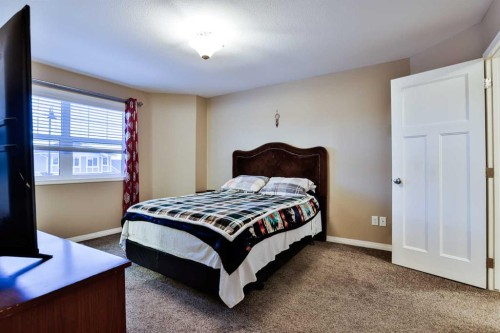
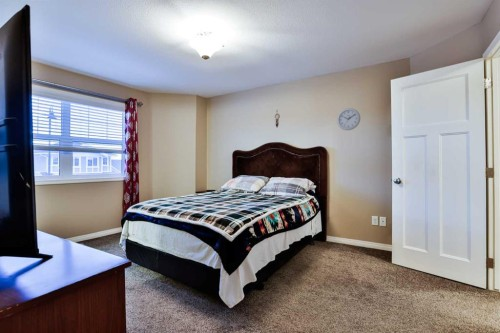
+ wall clock [336,107,361,131]
